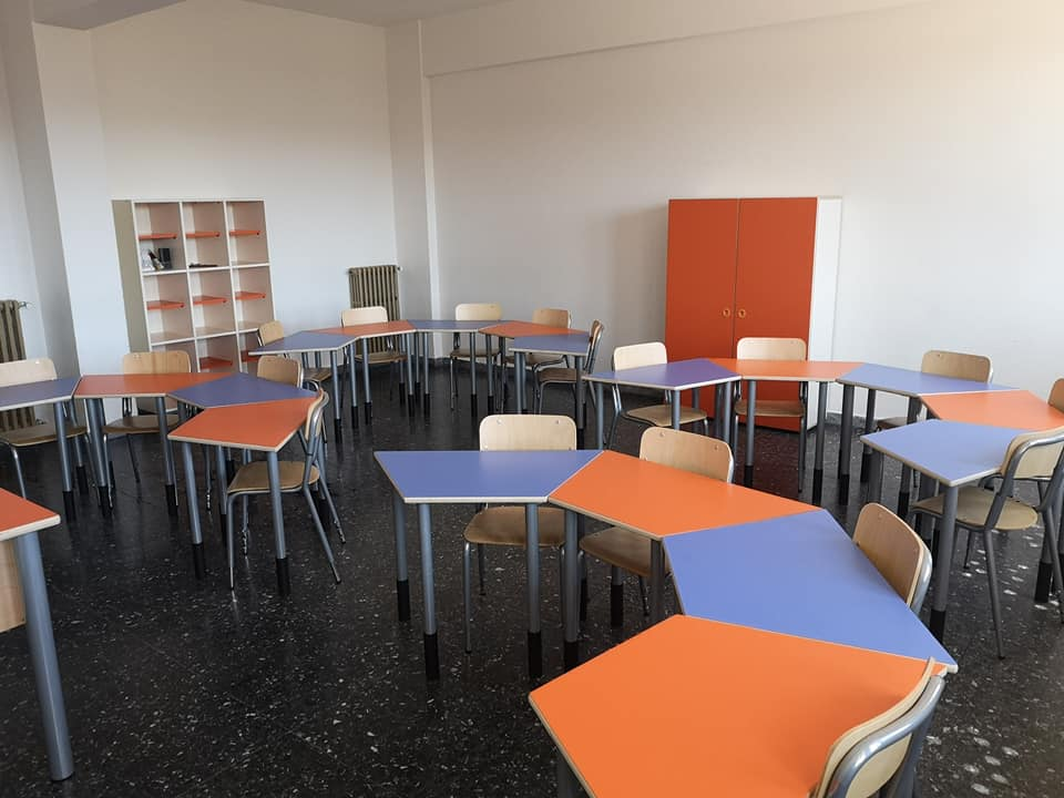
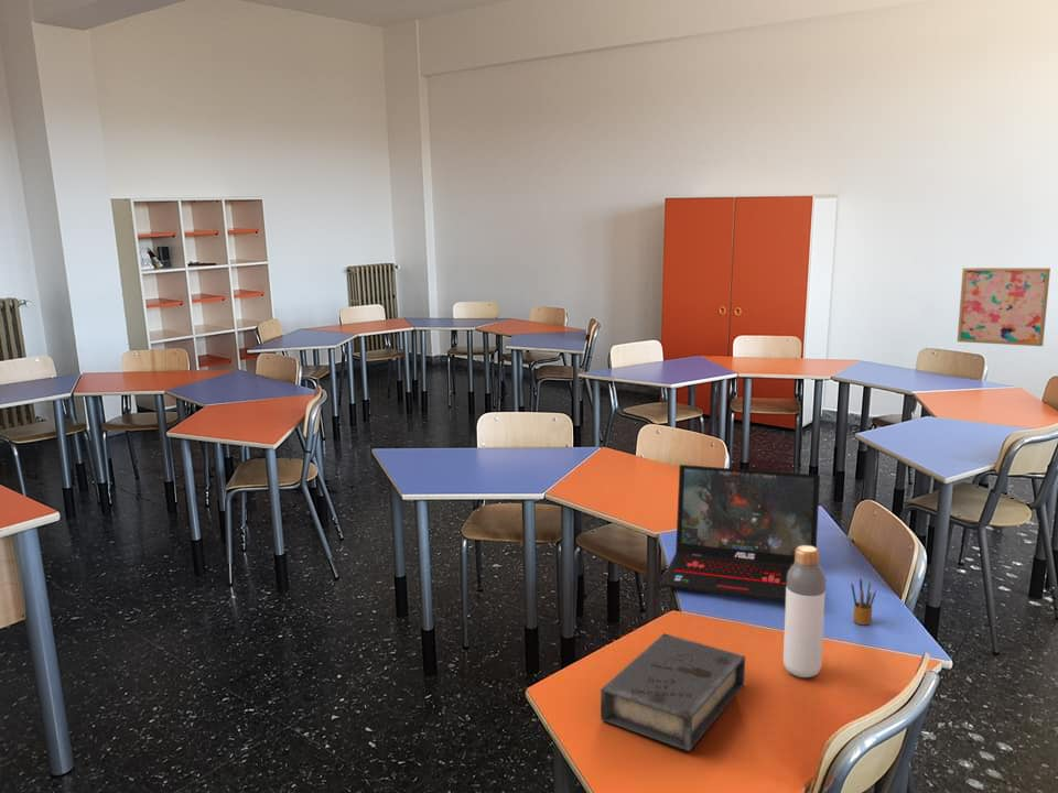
+ wall art [957,267,1051,347]
+ book [600,632,746,752]
+ bottle [782,545,827,678]
+ pencil box [850,577,877,626]
+ laptop [659,464,821,604]
